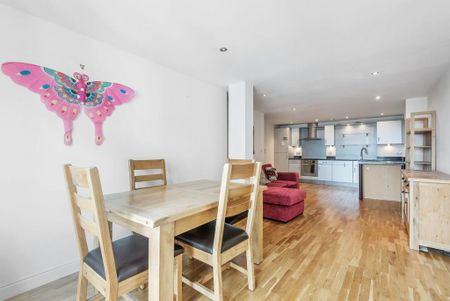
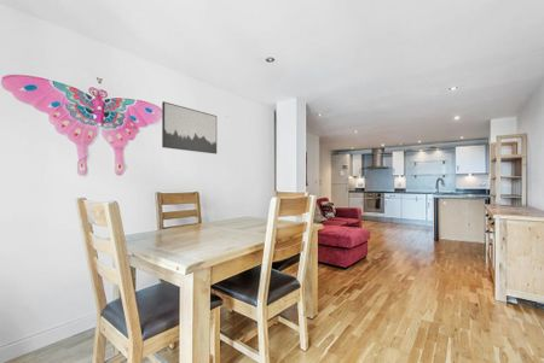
+ wall art [161,100,218,154]
